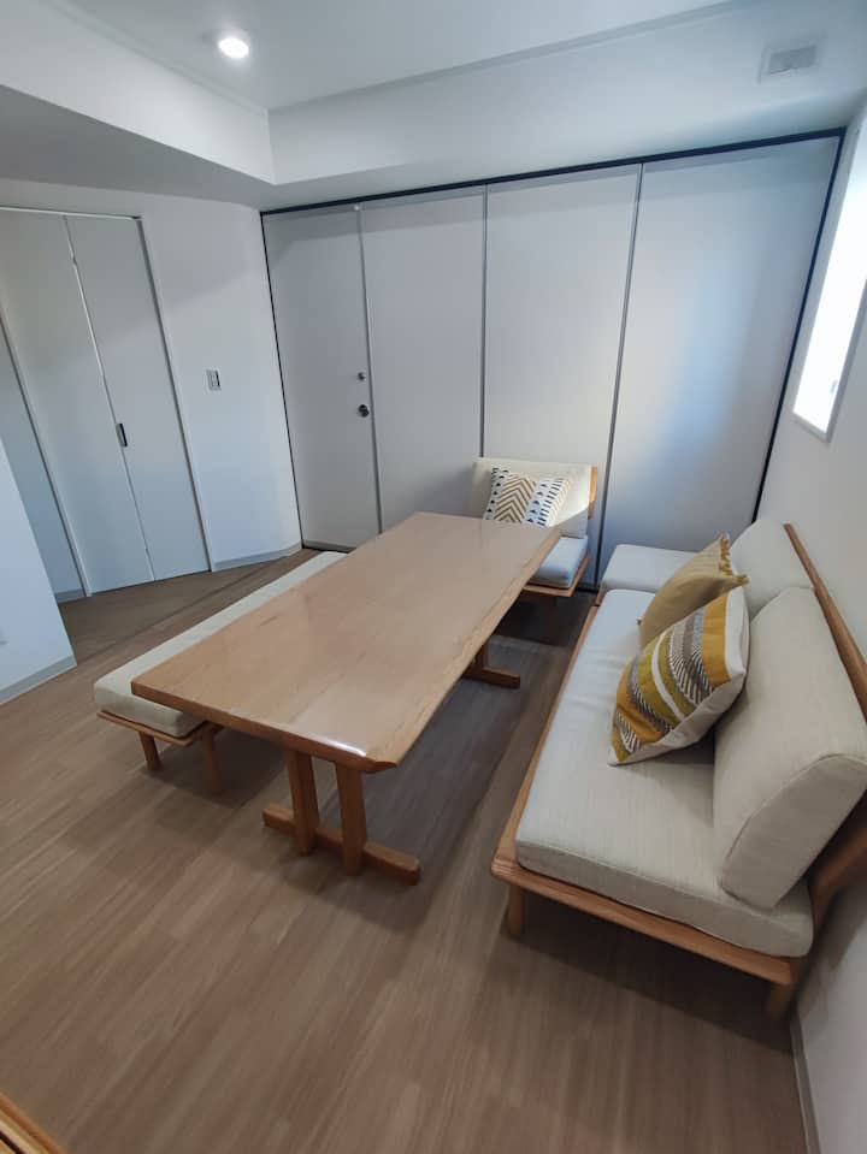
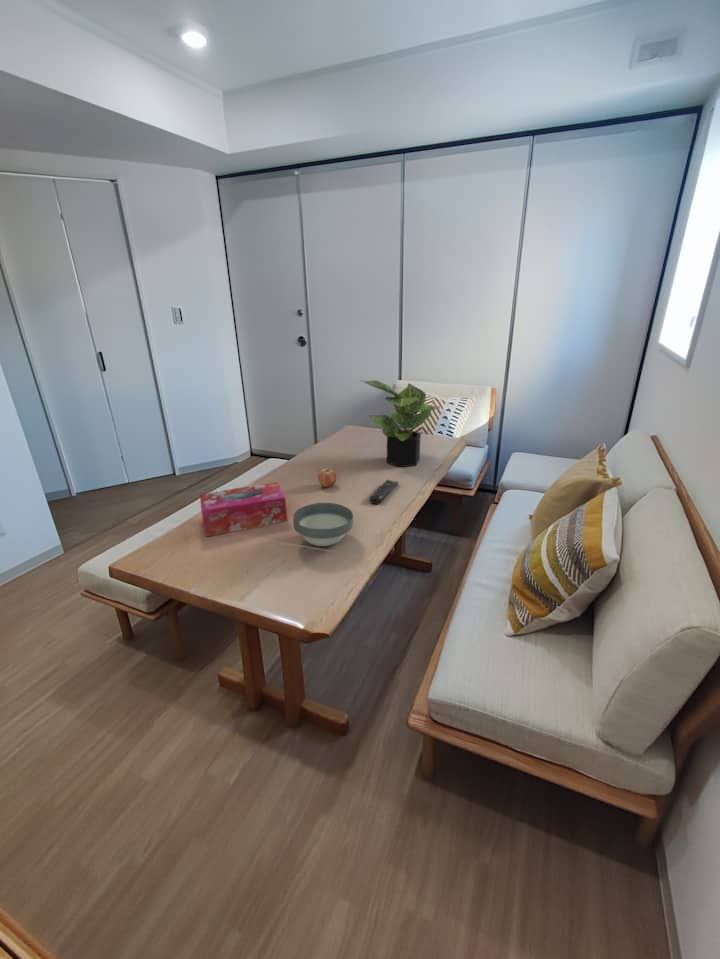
+ fruit [317,466,337,488]
+ remote control [368,479,399,505]
+ tissue box [199,481,288,537]
+ potted plant [361,379,441,468]
+ bowl [292,502,354,547]
